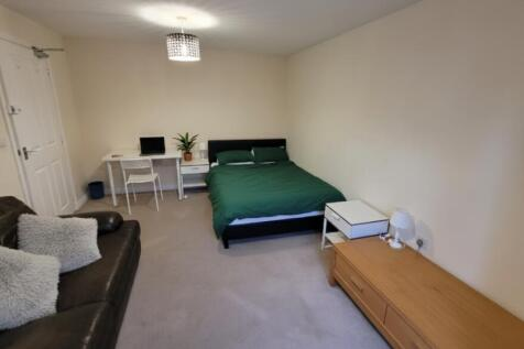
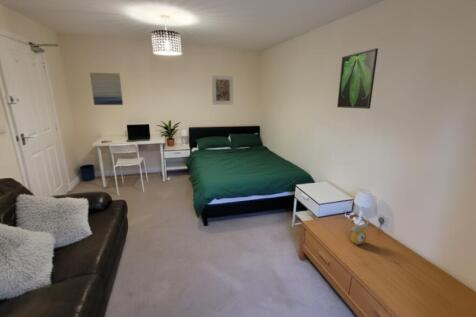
+ alarm clock [349,219,369,246]
+ wall art [89,72,124,106]
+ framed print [336,47,379,110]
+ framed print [211,75,234,105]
